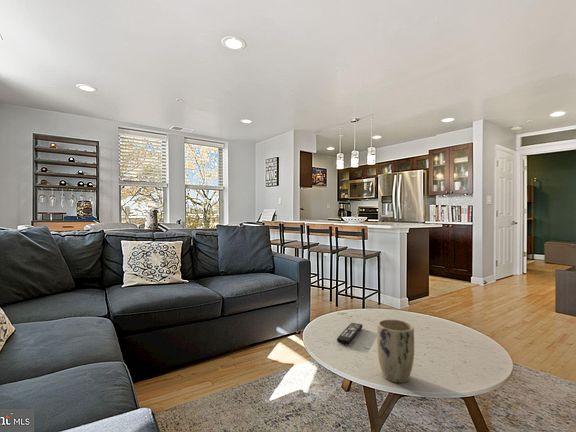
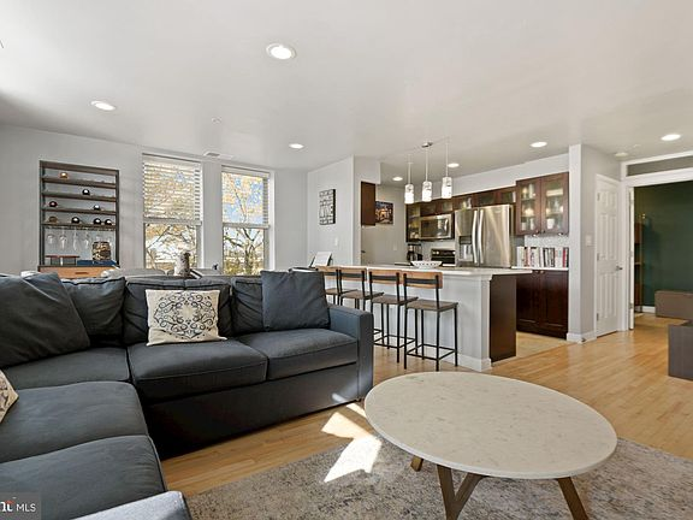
- remote control [336,322,364,346]
- plant pot [376,318,415,384]
